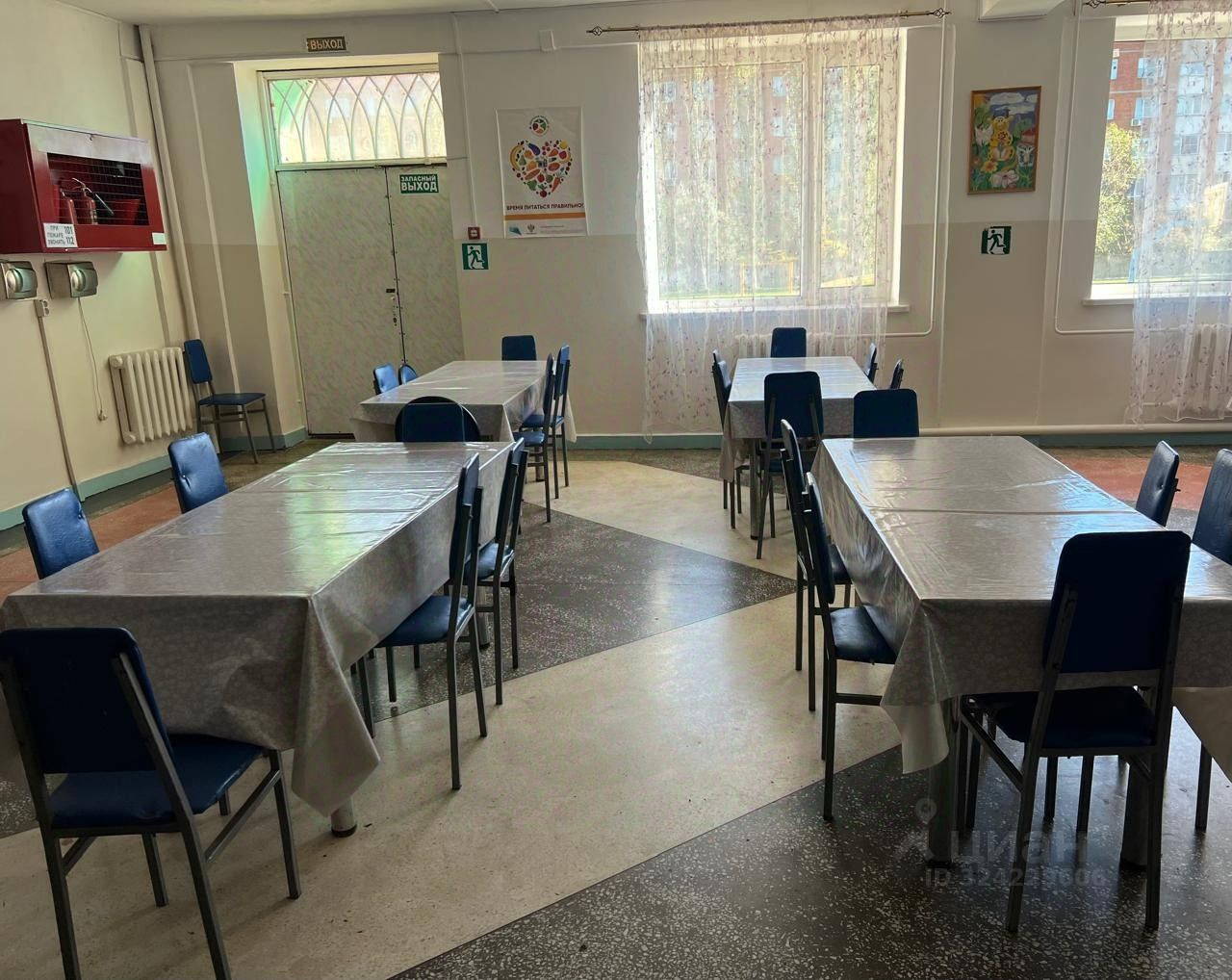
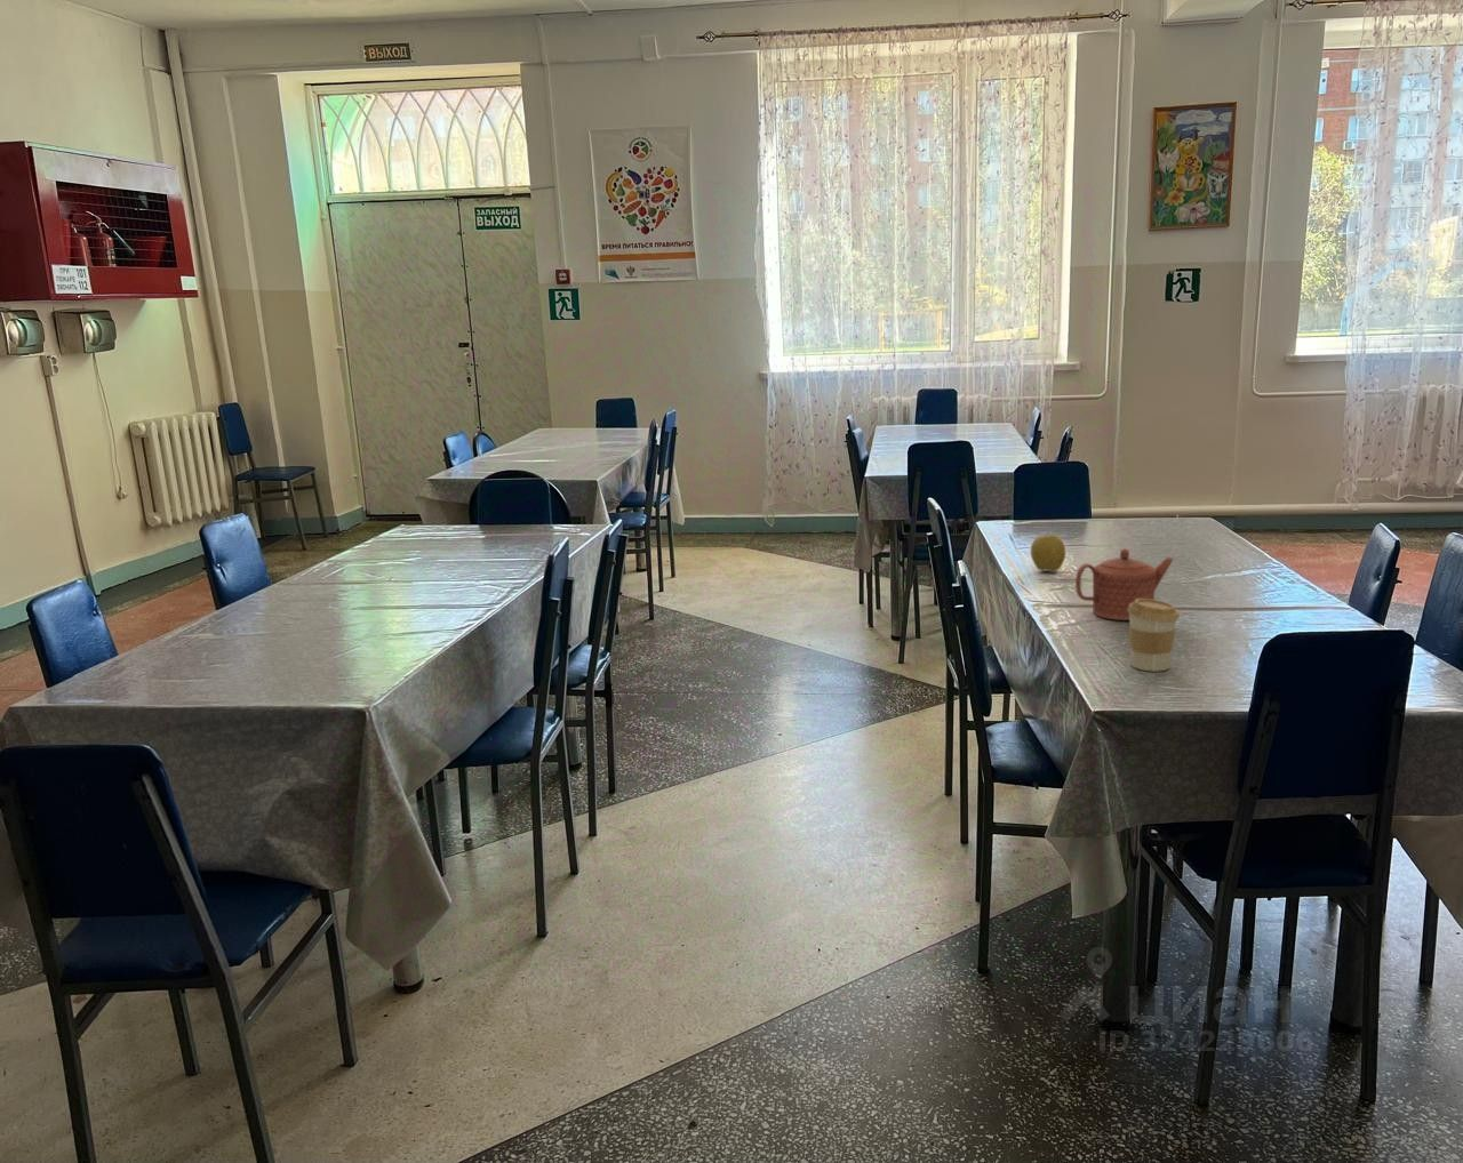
+ fruit [1030,534,1066,572]
+ teapot [1075,547,1174,622]
+ coffee cup [1128,598,1180,673]
